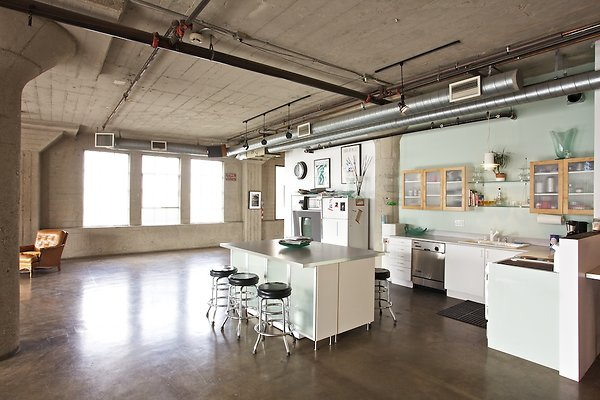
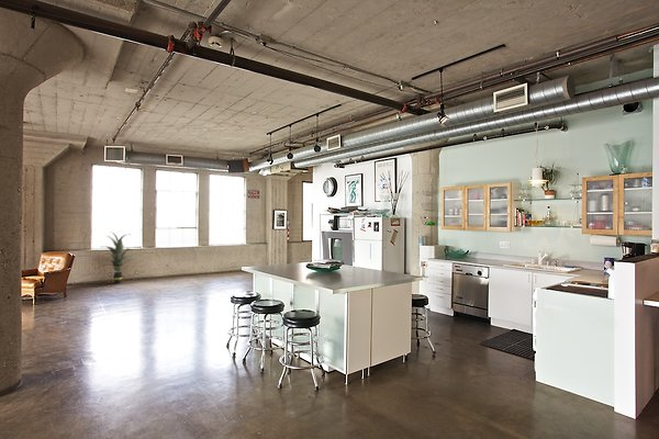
+ indoor plant [100,230,135,284]
